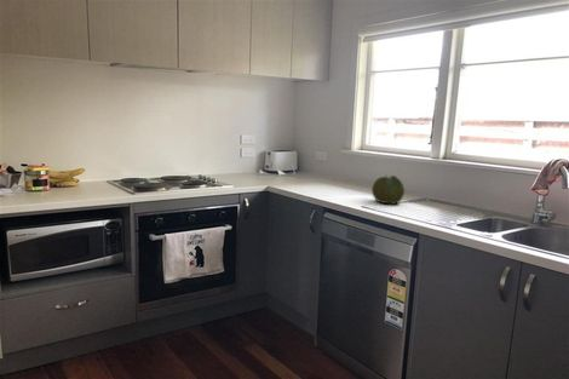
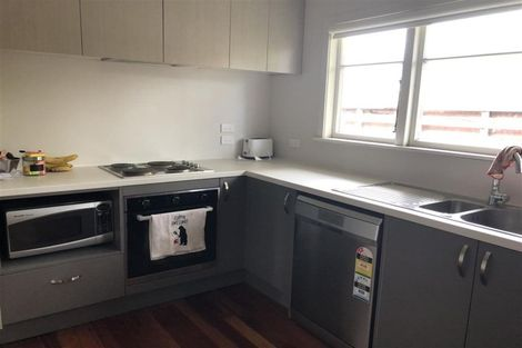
- cabbage [370,174,406,206]
